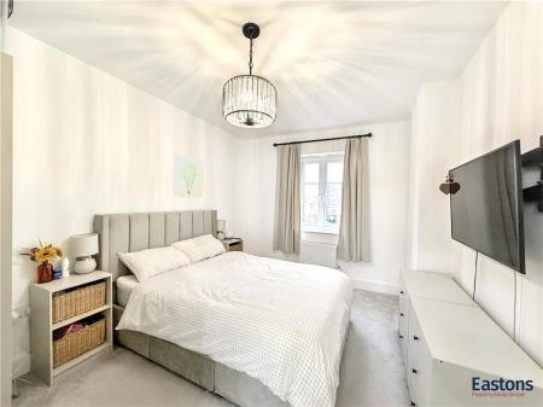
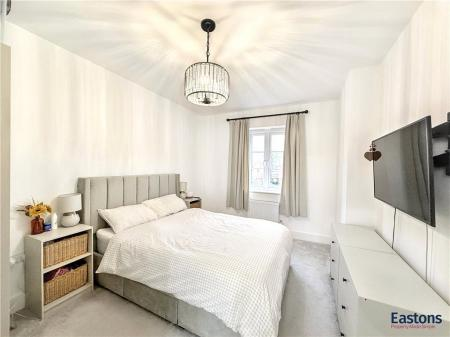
- wall art [173,153,205,199]
